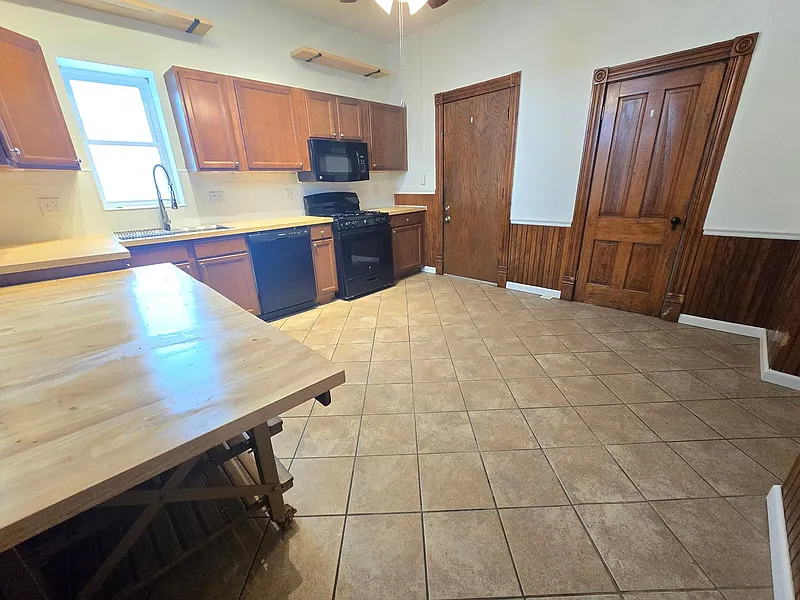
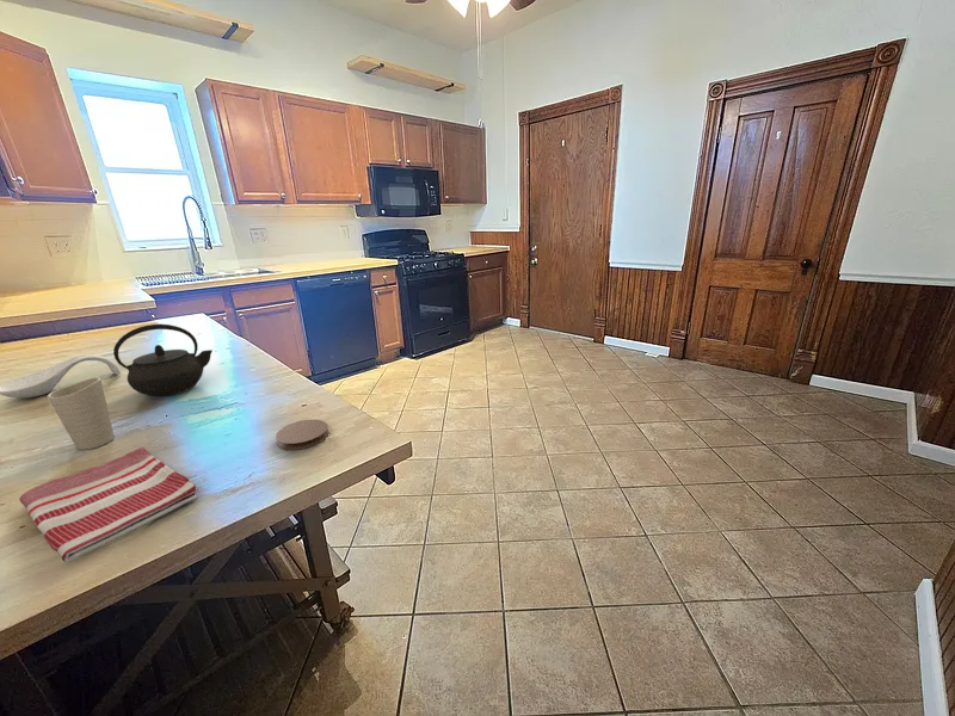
+ cup [47,376,116,451]
+ kettle [112,323,214,397]
+ dish towel [18,446,199,563]
+ spoon rest [0,354,121,399]
+ coaster [275,418,329,451]
